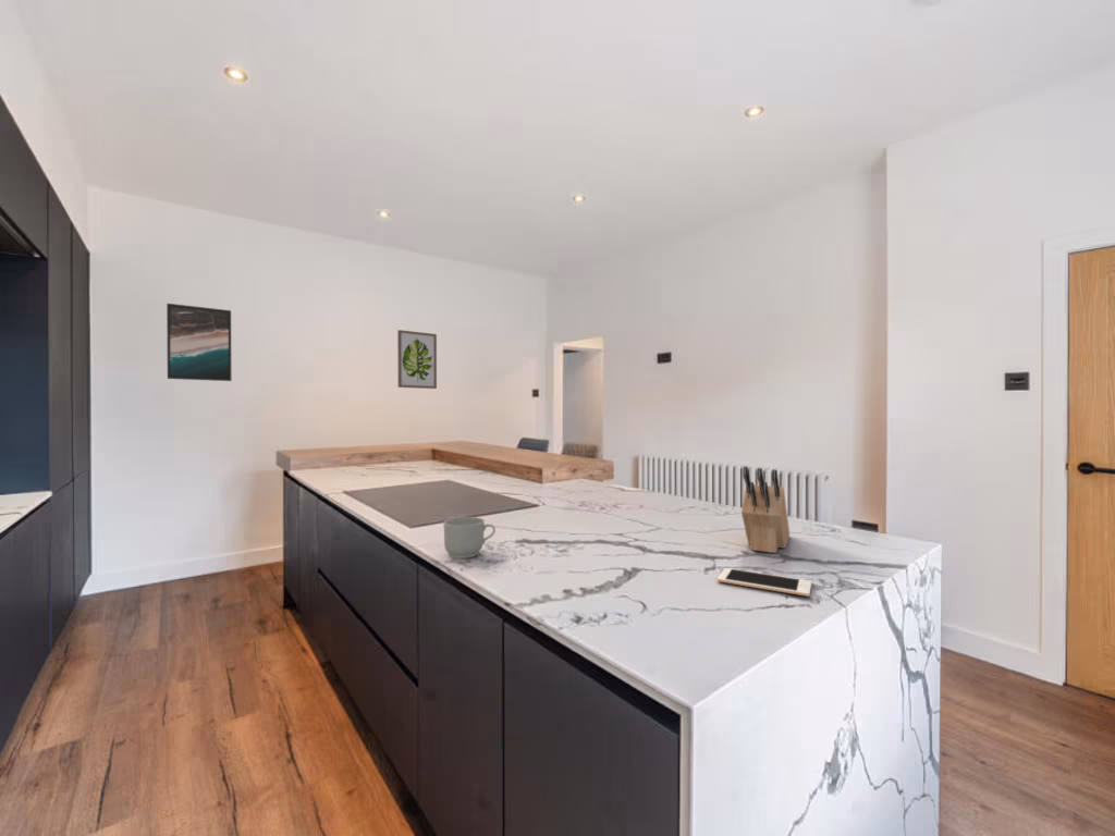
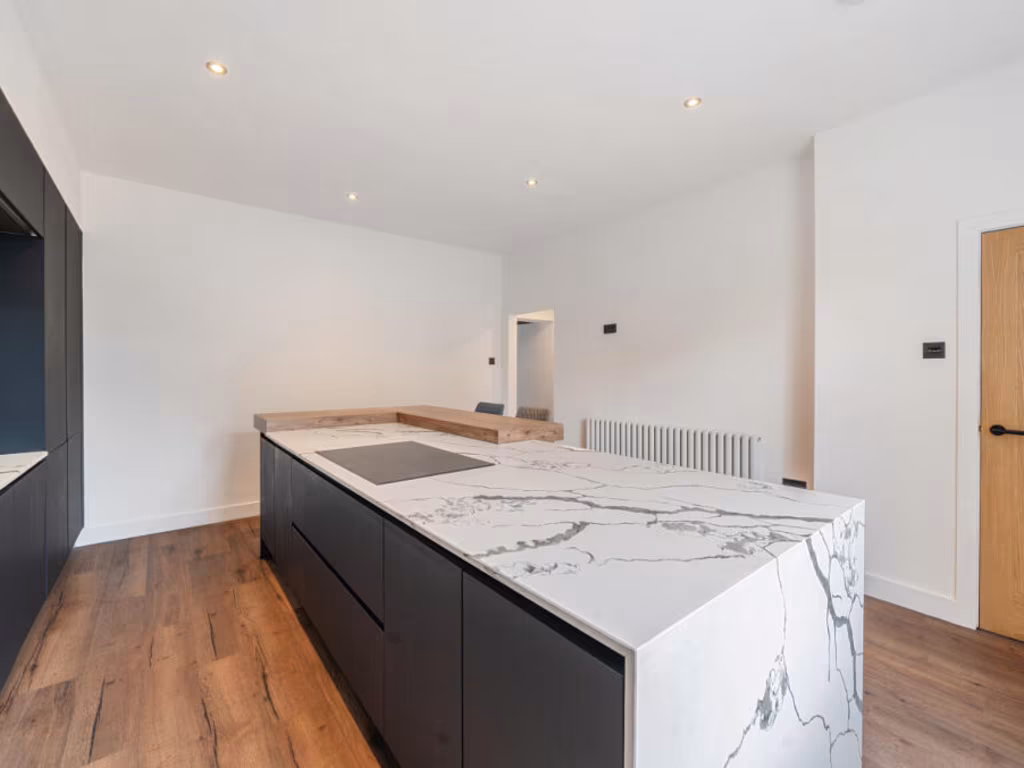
- mug [443,516,497,560]
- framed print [166,303,233,382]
- knife block [740,465,791,554]
- cell phone [716,567,812,598]
- wall art [396,329,438,390]
